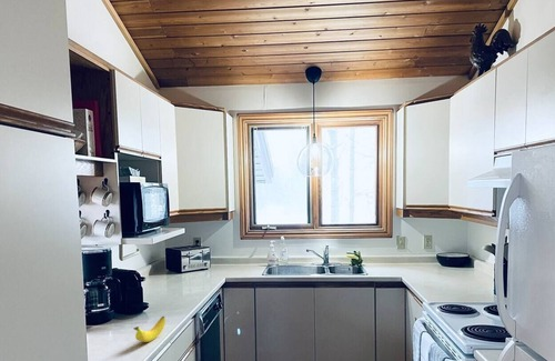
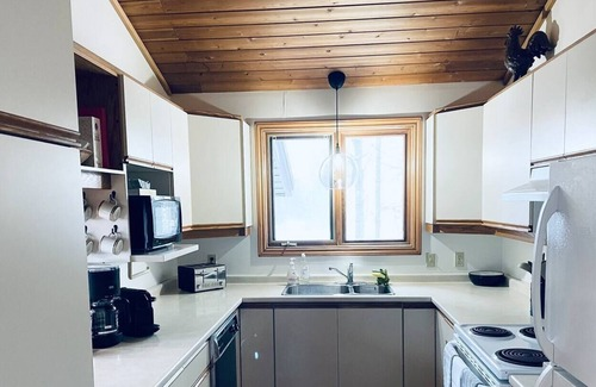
- banana [132,315,167,343]
